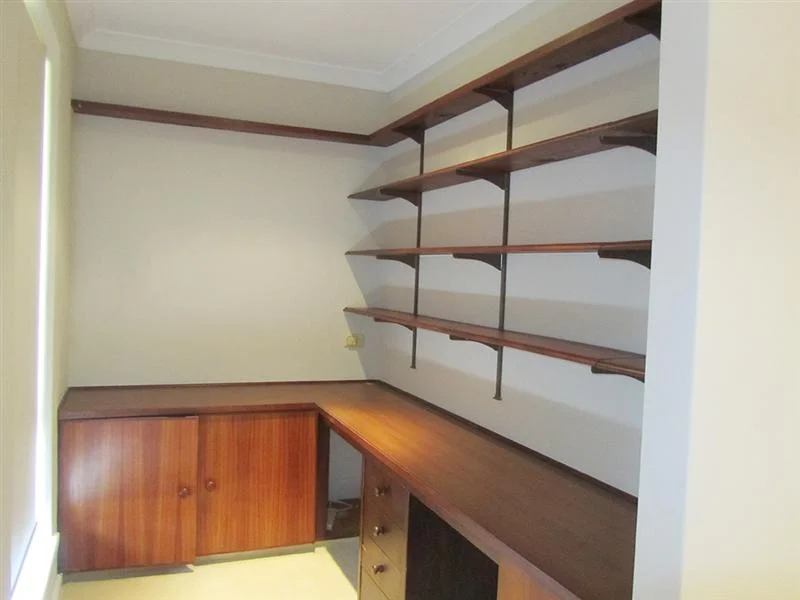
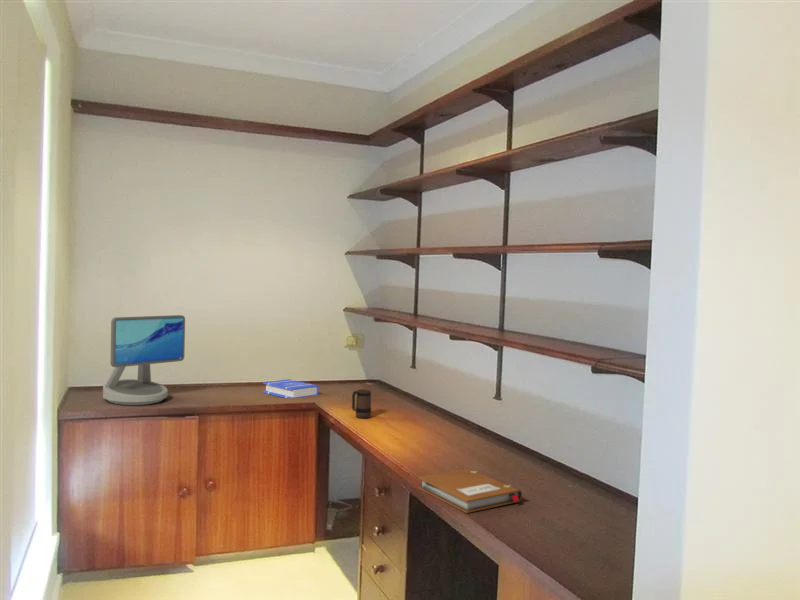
+ notebook [417,468,523,514]
+ computer monitor [102,314,186,406]
+ book [262,378,319,399]
+ mug [351,388,372,419]
